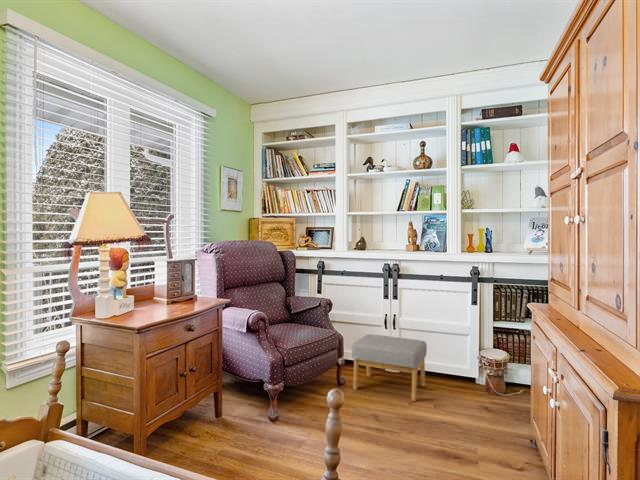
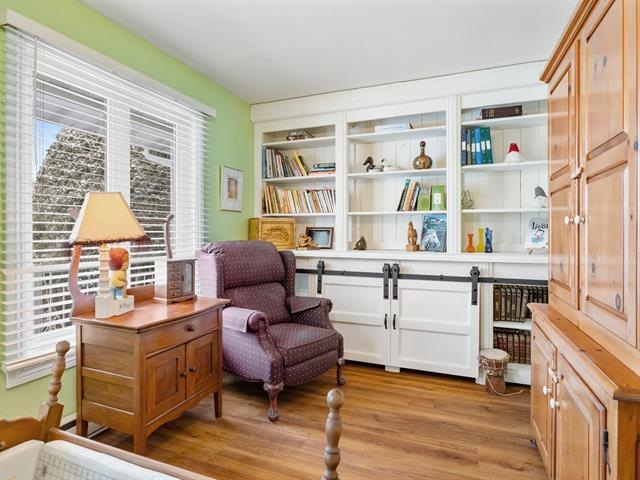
- footstool [351,334,428,402]
